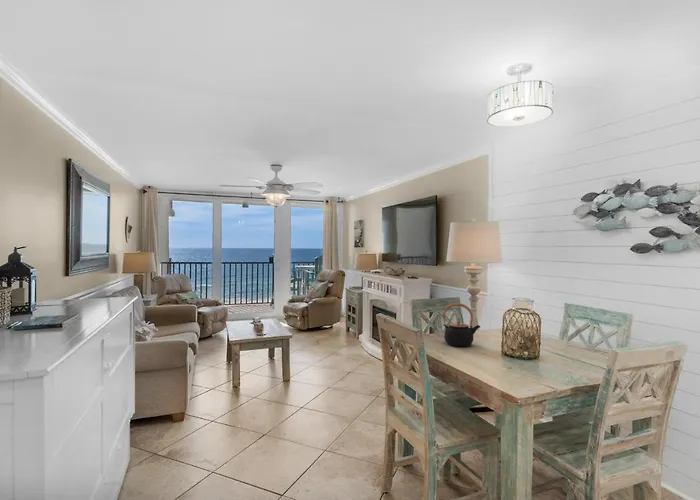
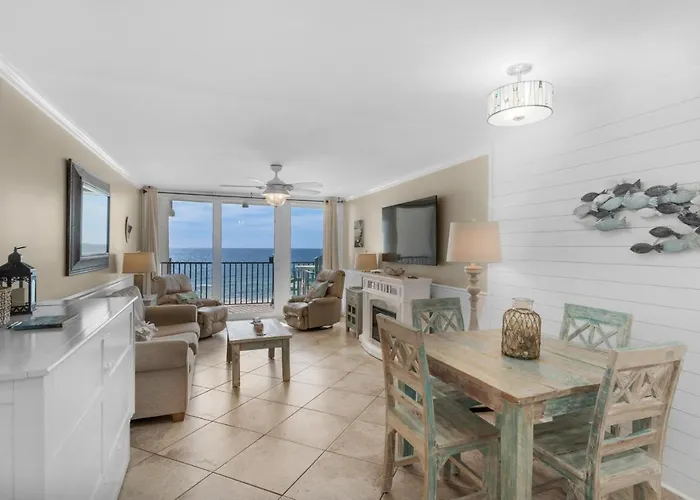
- teapot [442,302,481,348]
